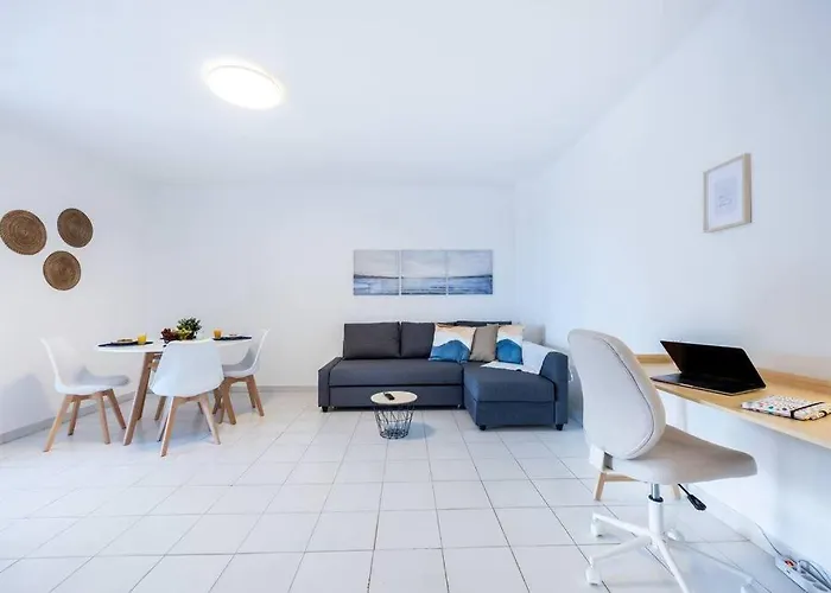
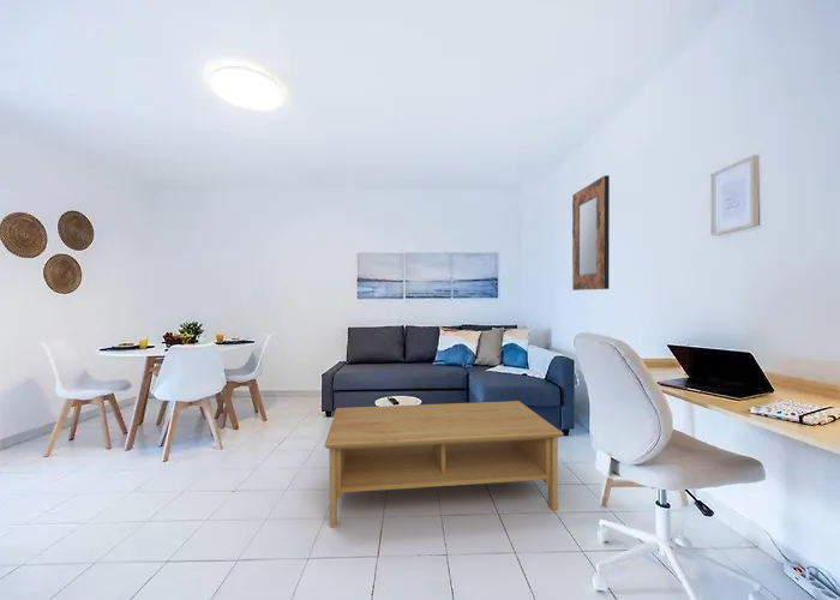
+ coffee table [323,400,565,529]
+ home mirror [571,174,611,292]
